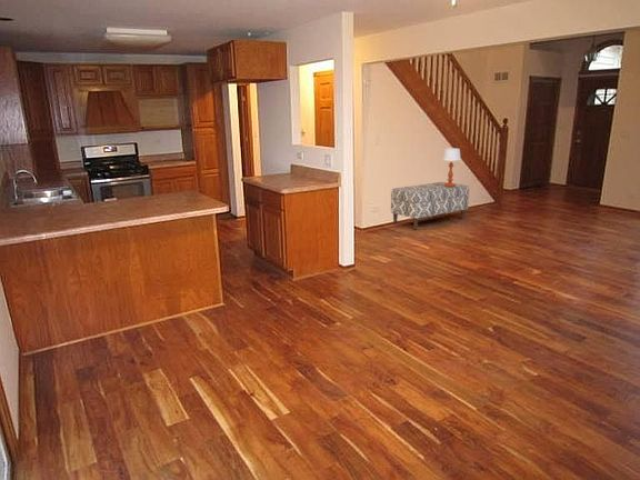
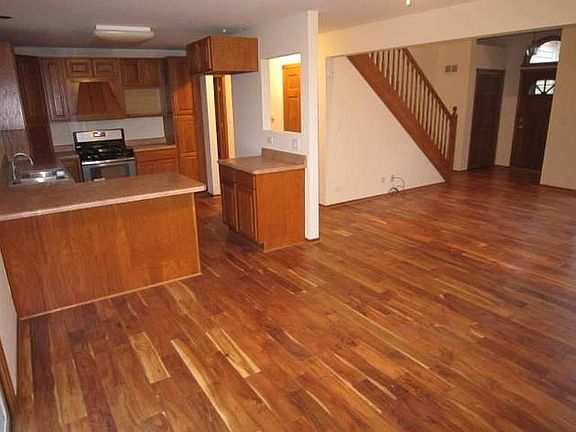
- table lamp [441,148,462,188]
- bench [390,181,470,231]
